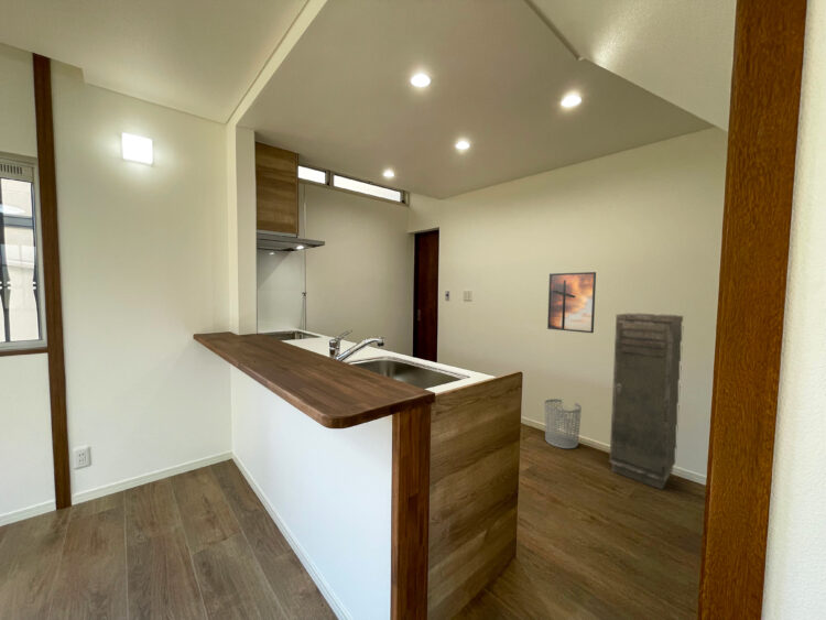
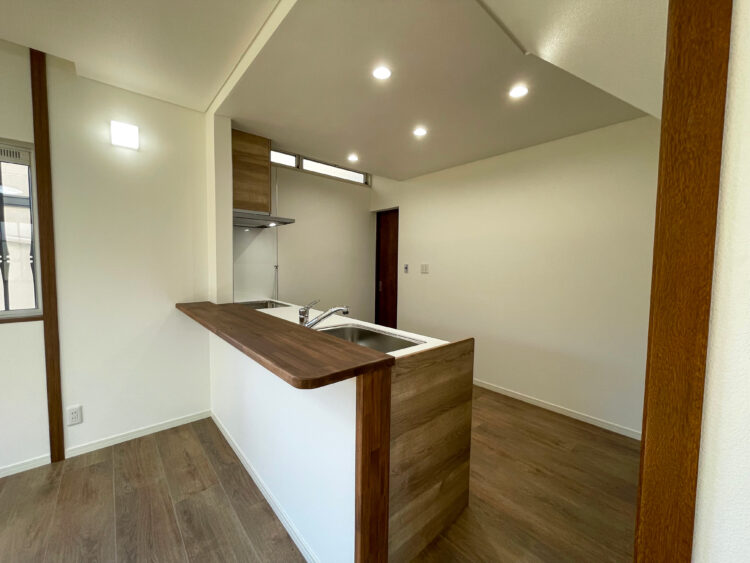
- storage cabinet [608,312,684,491]
- waste bin [544,398,583,449]
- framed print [546,271,597,334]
